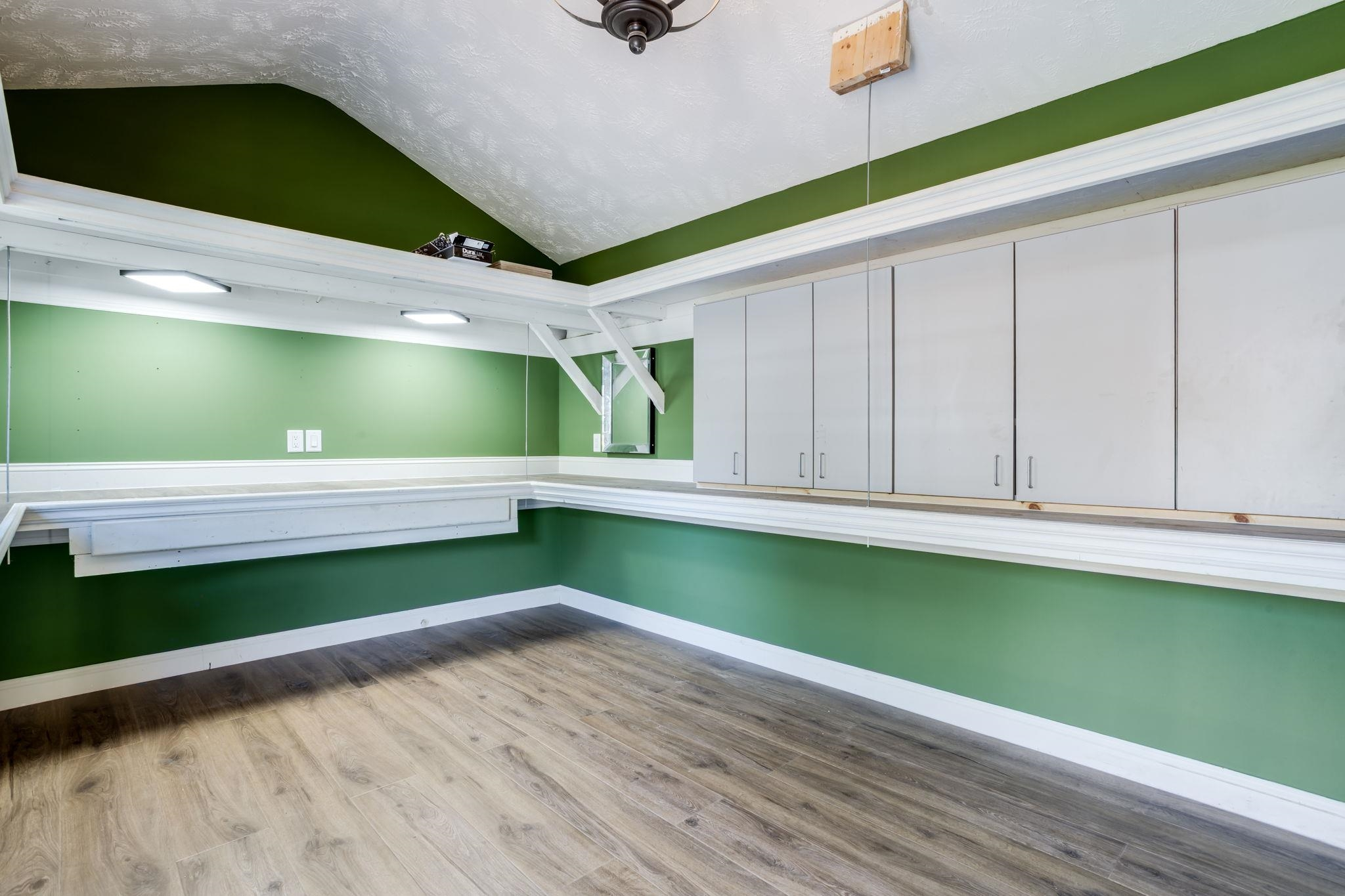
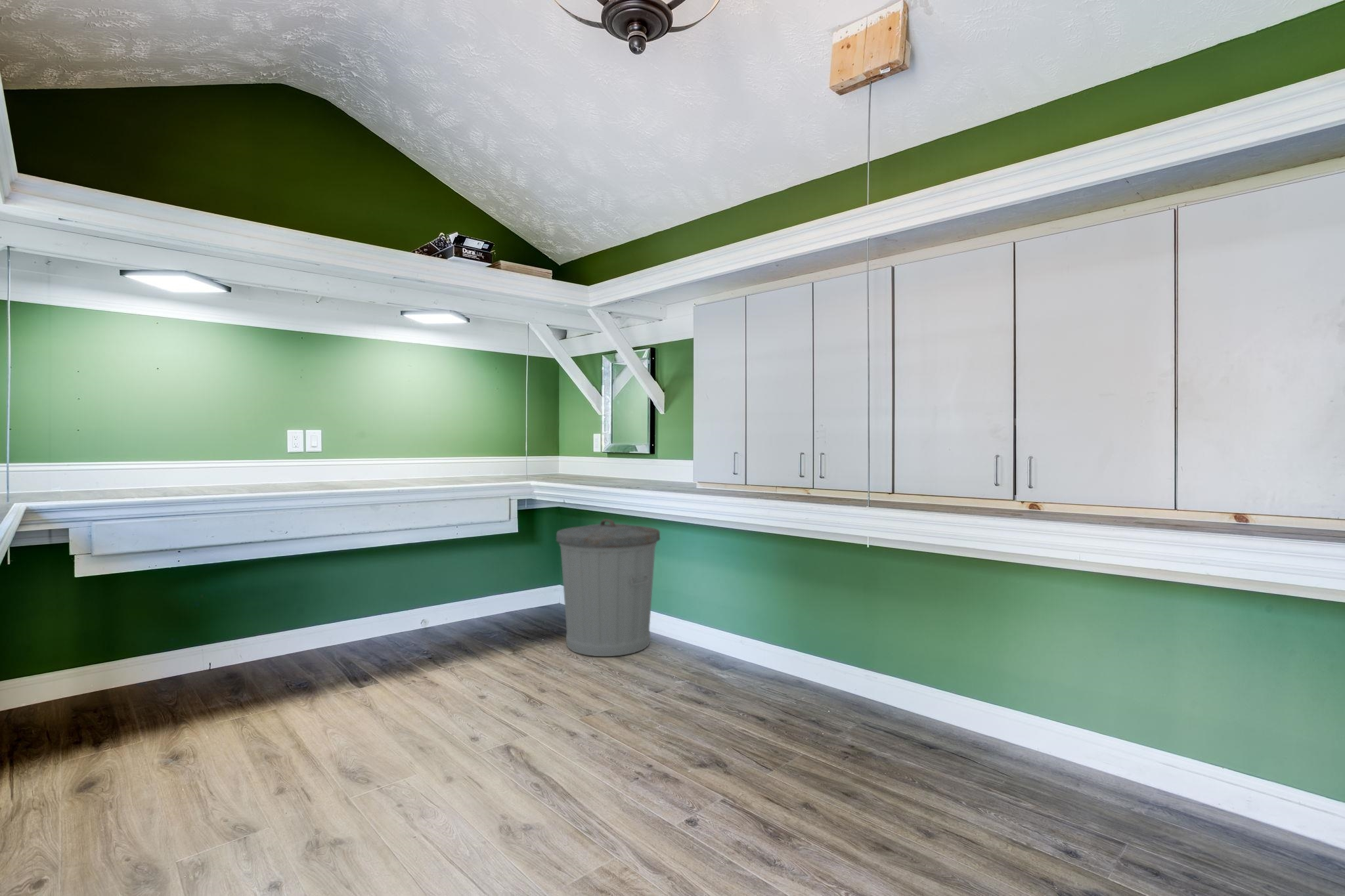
+ trash can [556,519,661,657]
